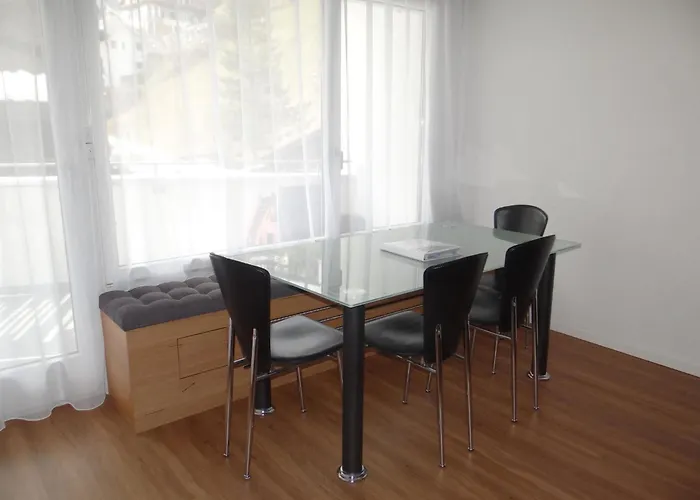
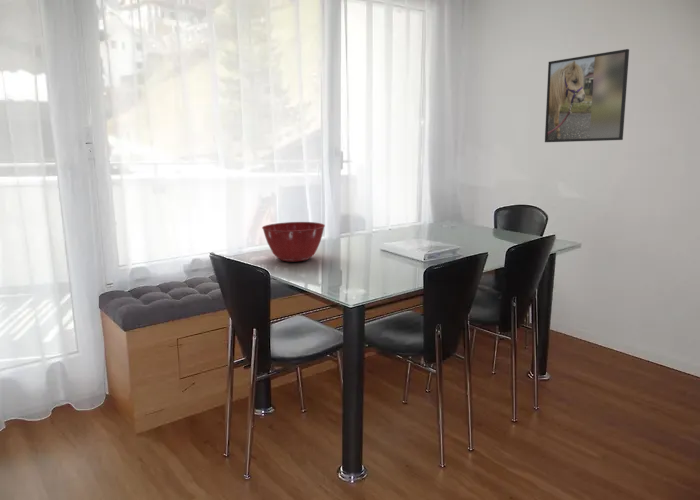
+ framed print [544,48,630,143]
+ mixing bowl [261,221,326,262]
